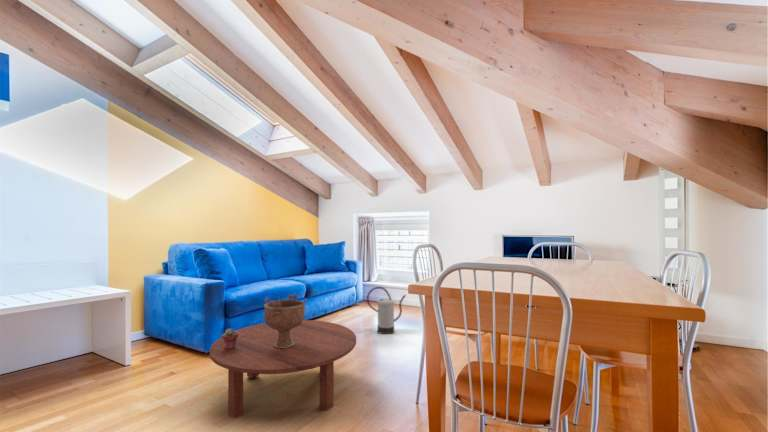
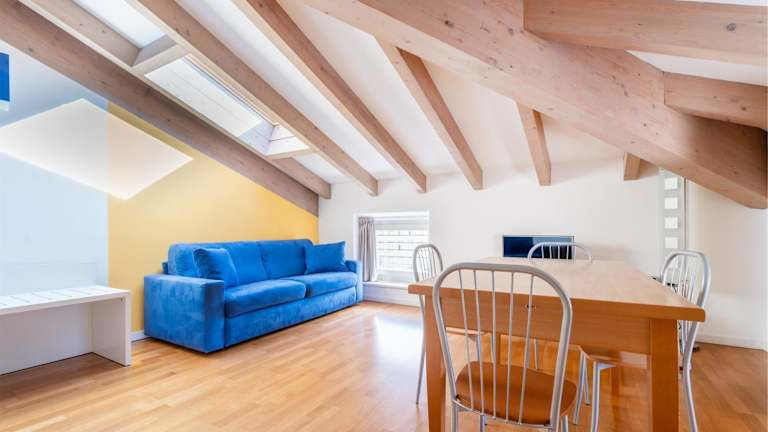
- coffee table [209,319,357,419]
- watering can [366,286,407,335]
- decorative bowl [263,293,307,348]
- potted succulent [221,327,238,349]
